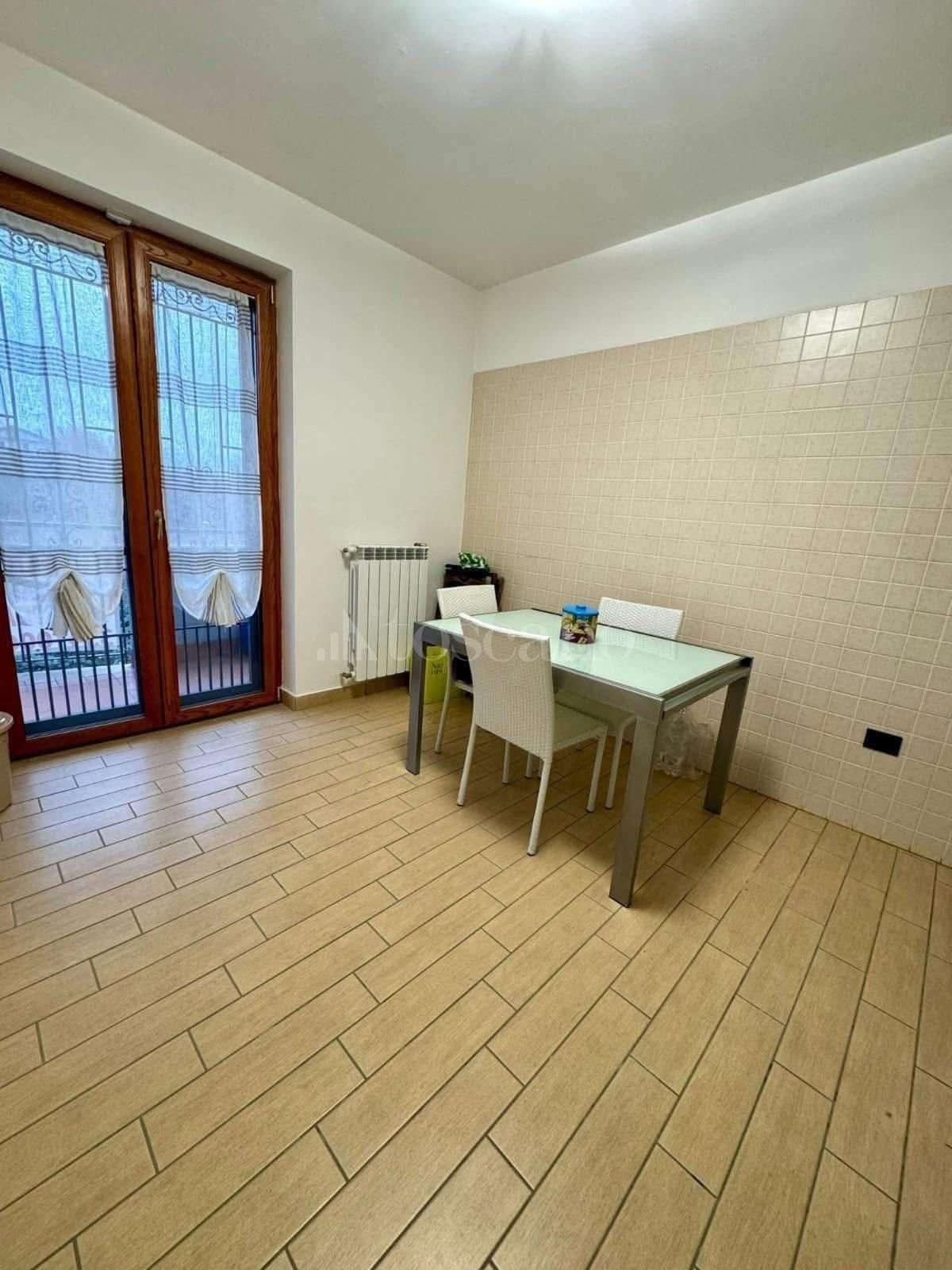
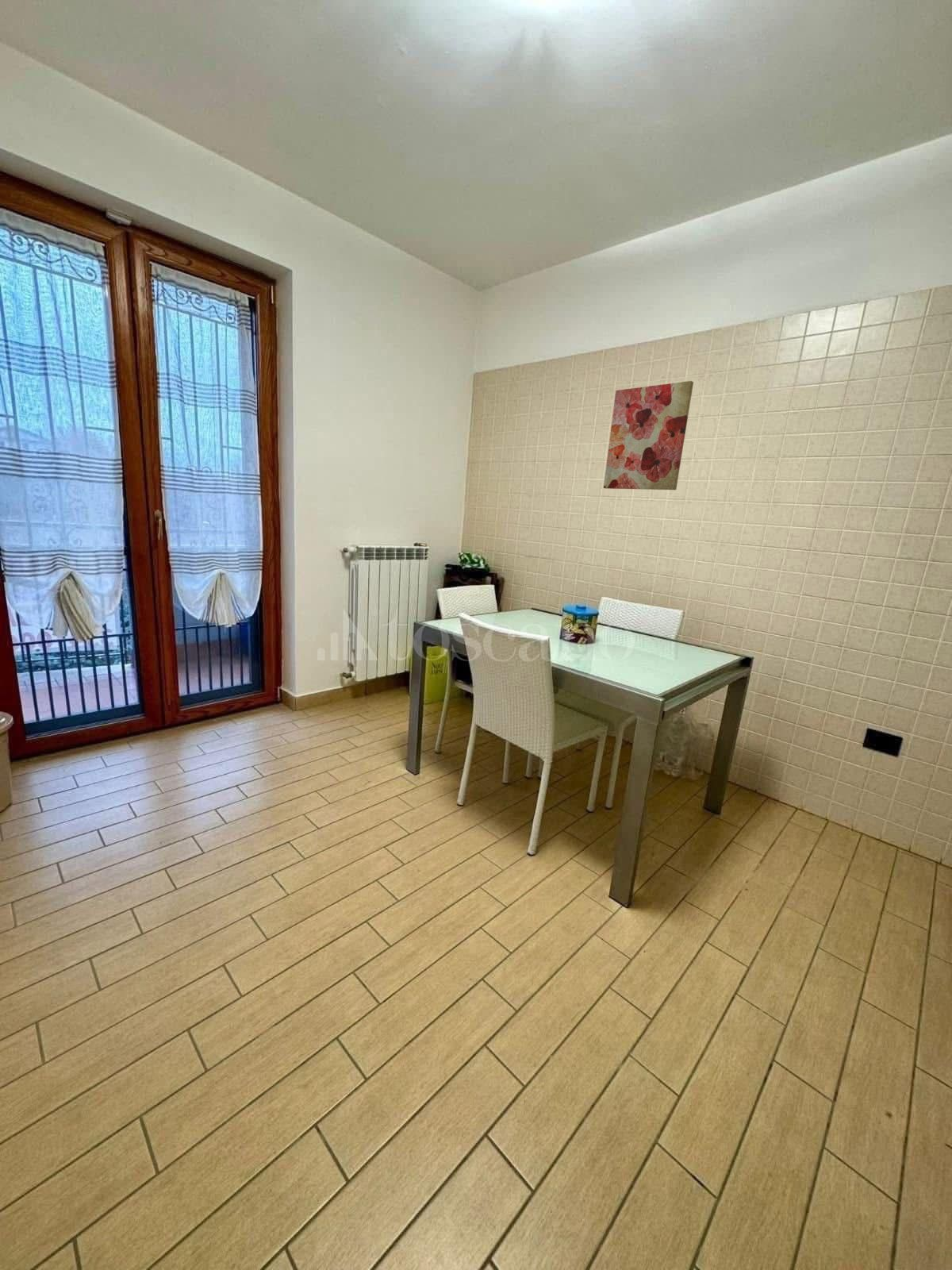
+ wall art [603,380,694,491]
